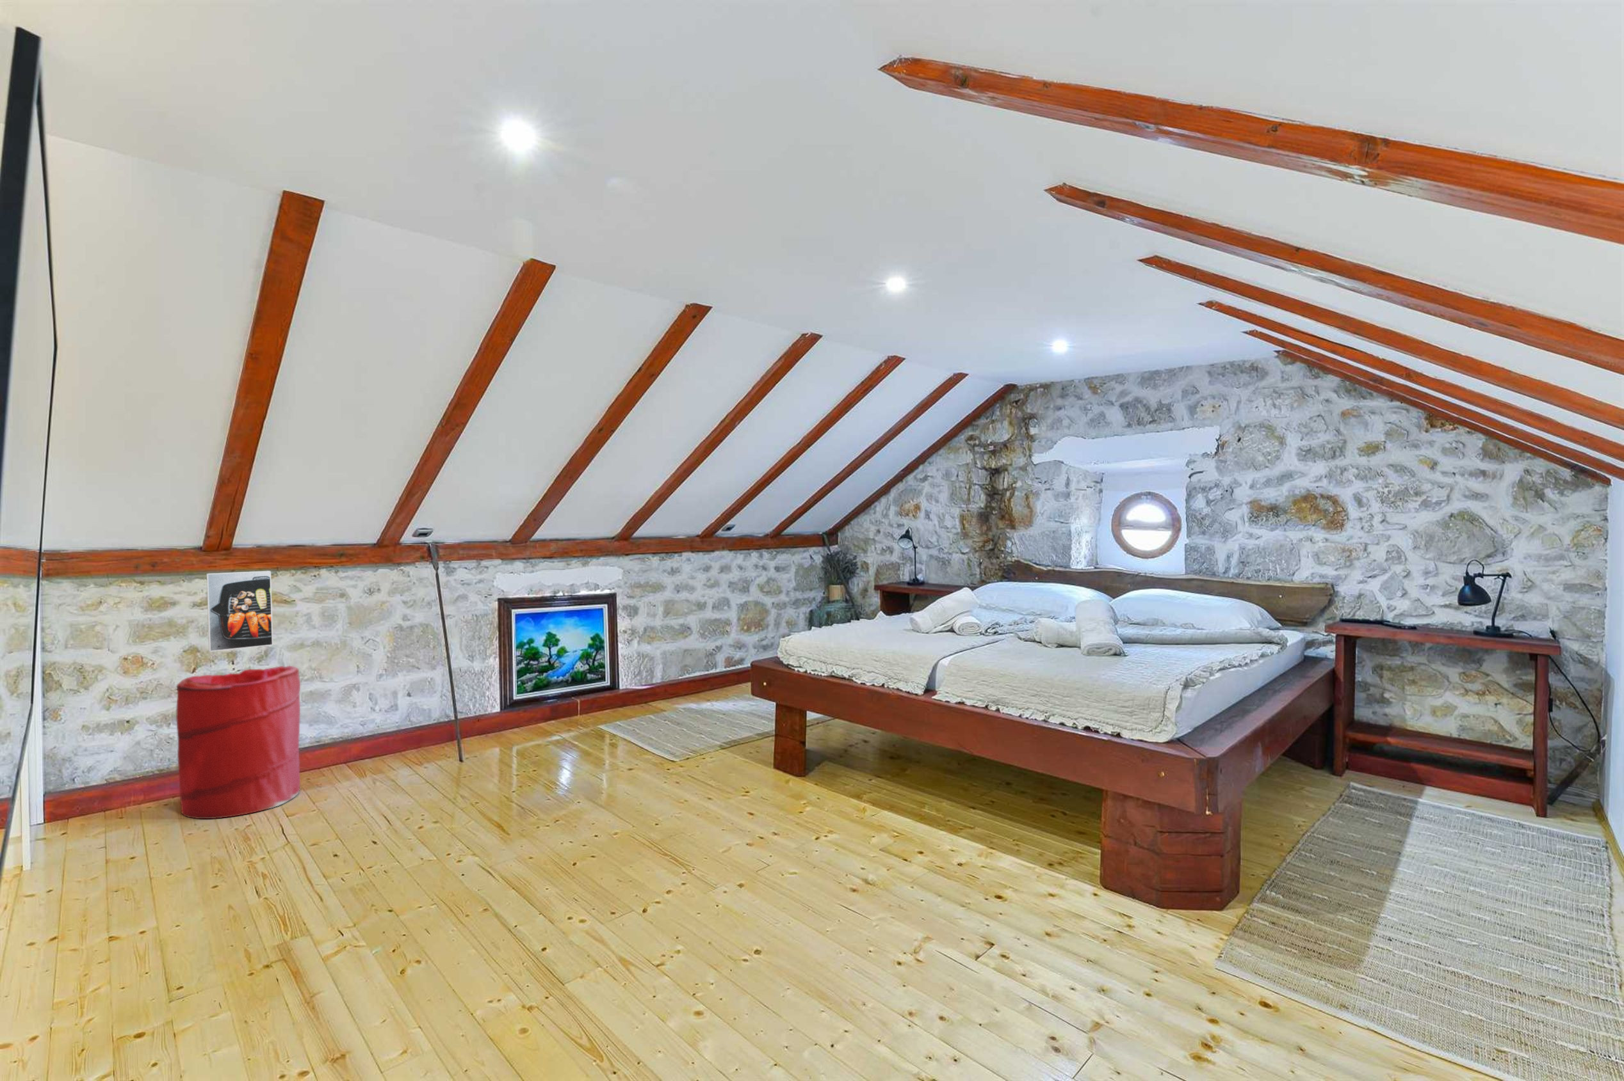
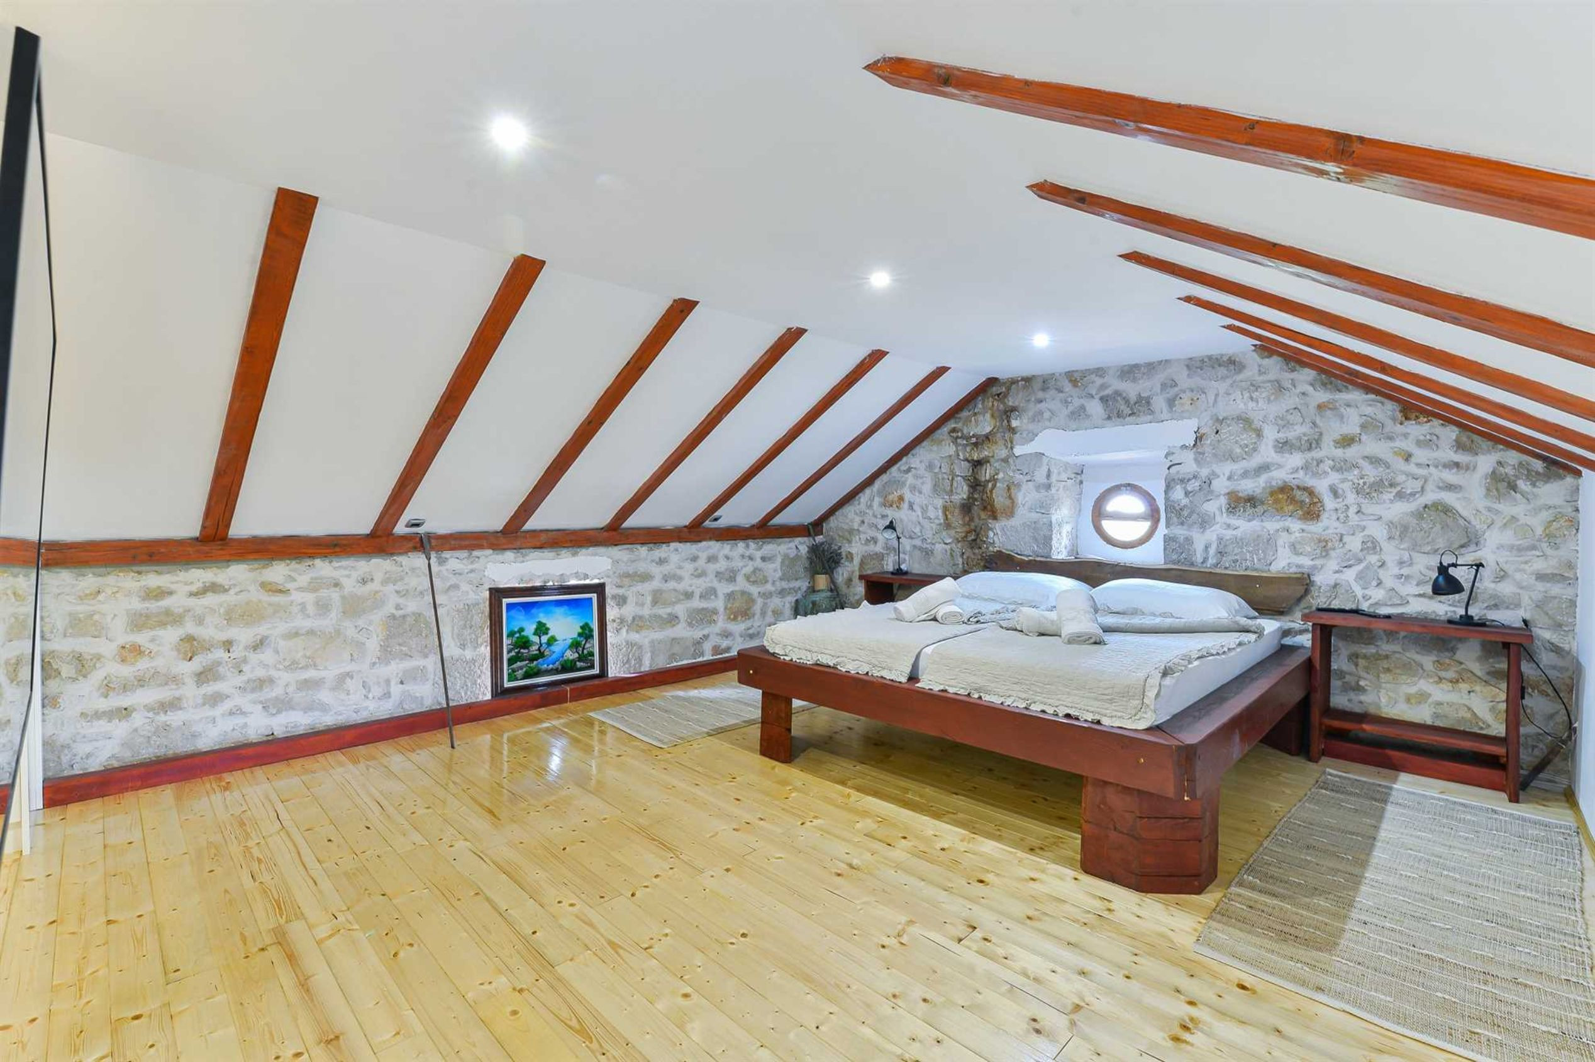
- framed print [205,569,273,653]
- laundry hamper [175,665,301,819]
